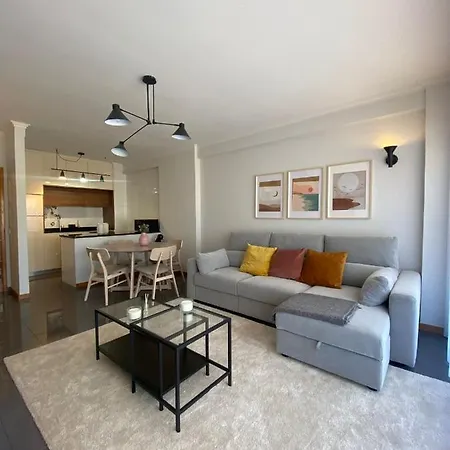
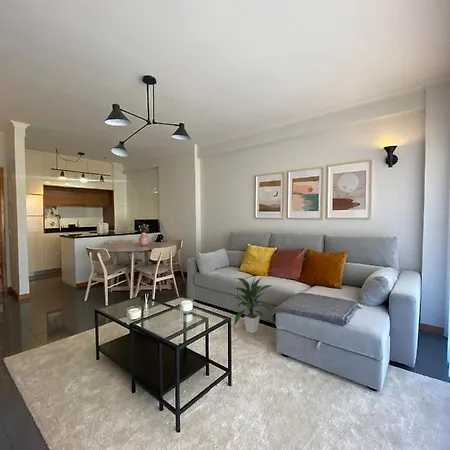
+ indoor plant [232,276,274,334]
